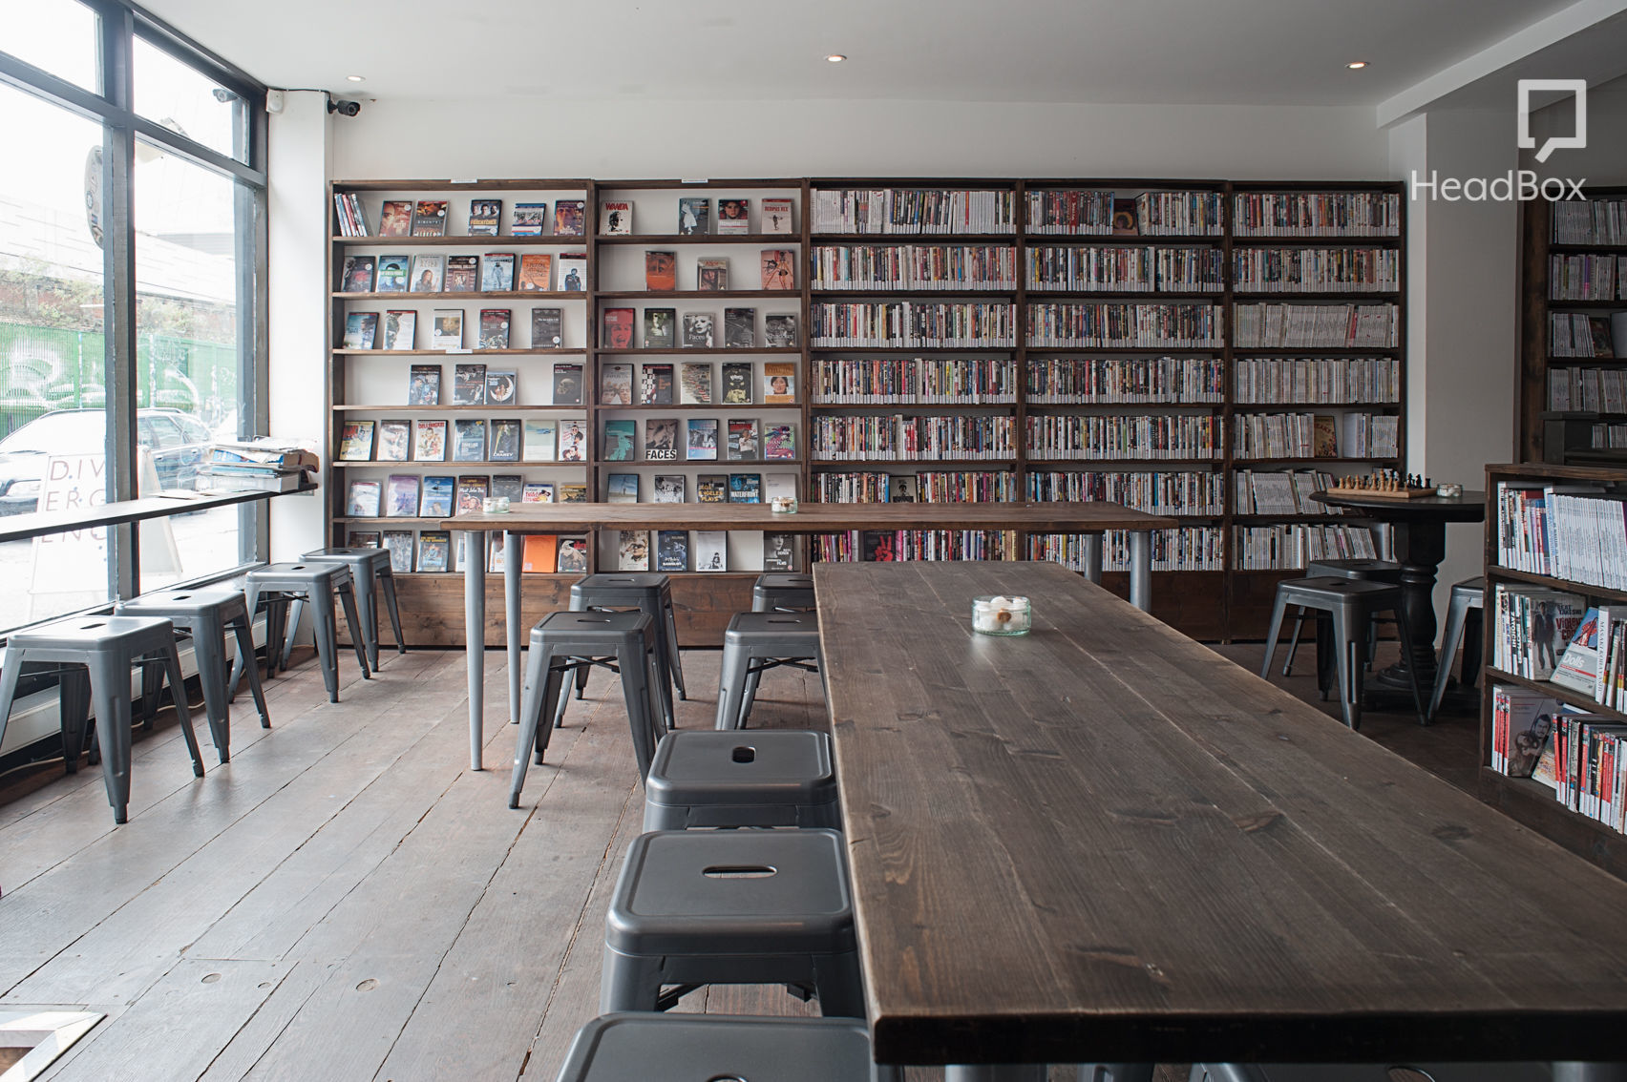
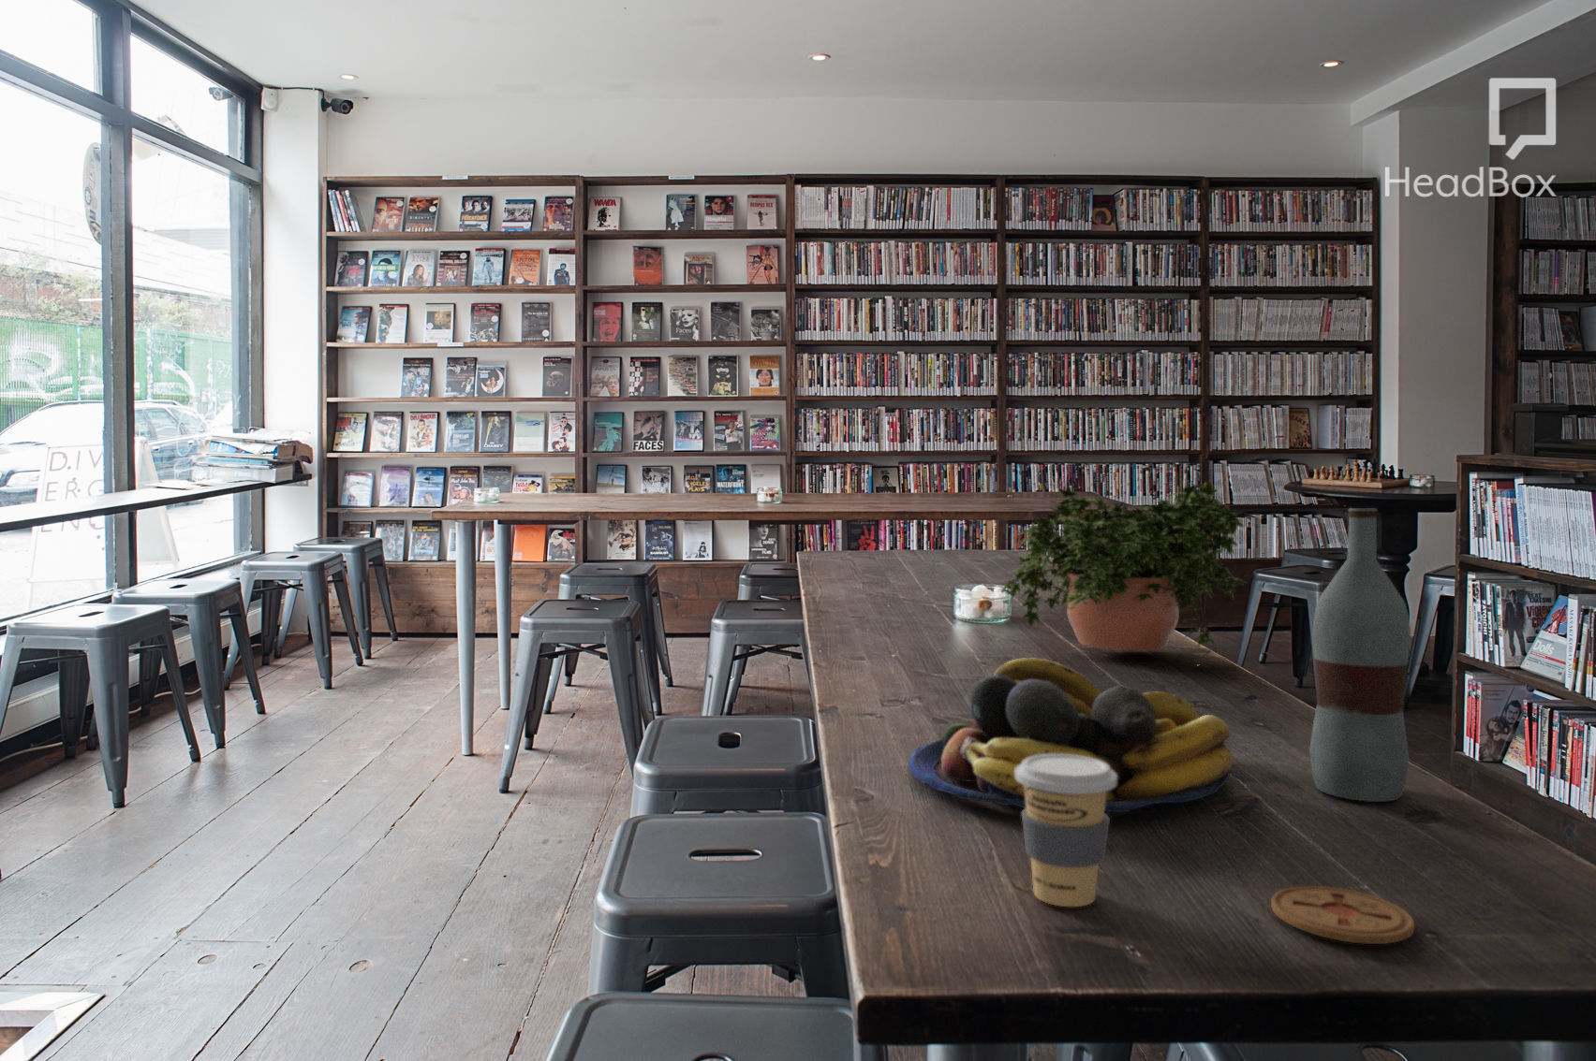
+ potted plant [999,480,1248,663]
+ fruit bowl [908,657,1235,814]
+ coffee cup [1015,754,1117,907]
+ bottle [1308,507,1412,803]
+ coaster [1270,885,1415,945]
